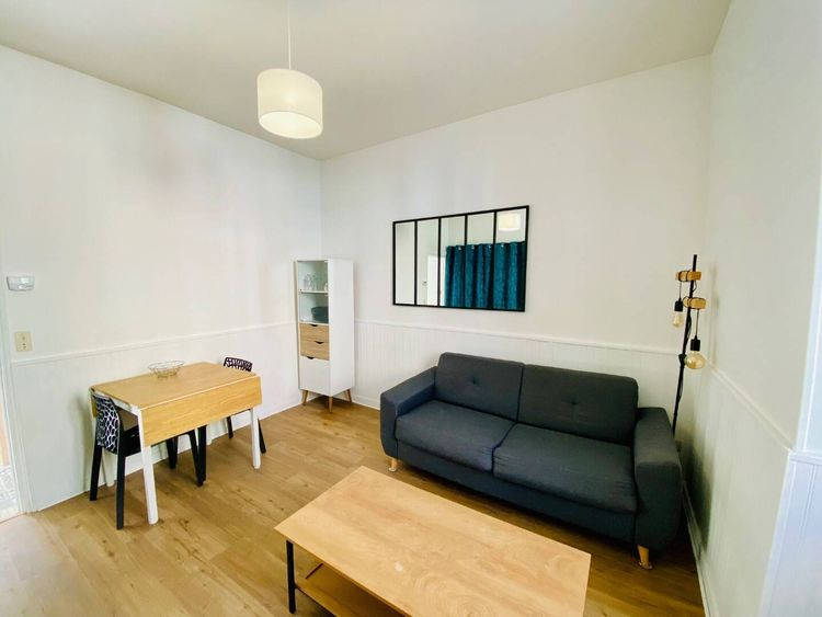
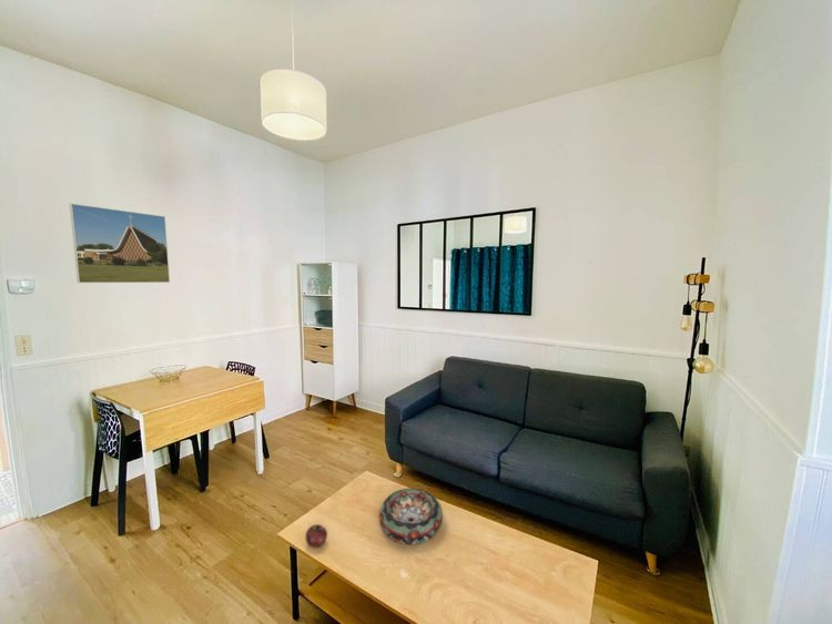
+ decorative bowl [378,488,444,545]
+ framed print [69,203,171,284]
+ apple [305,523,328,548]
